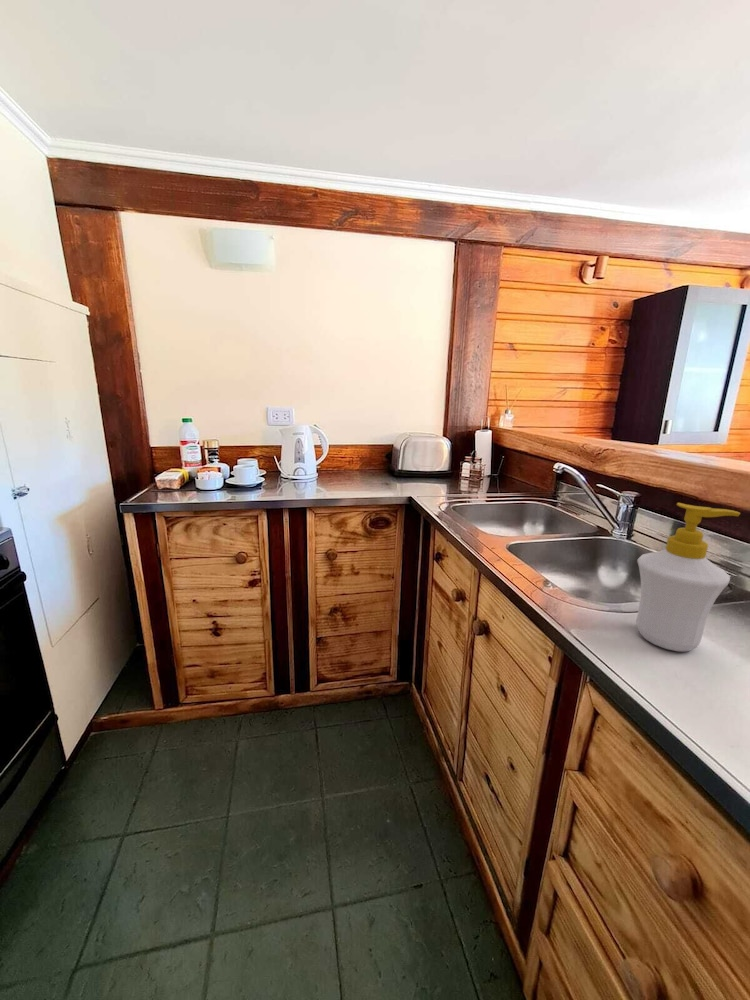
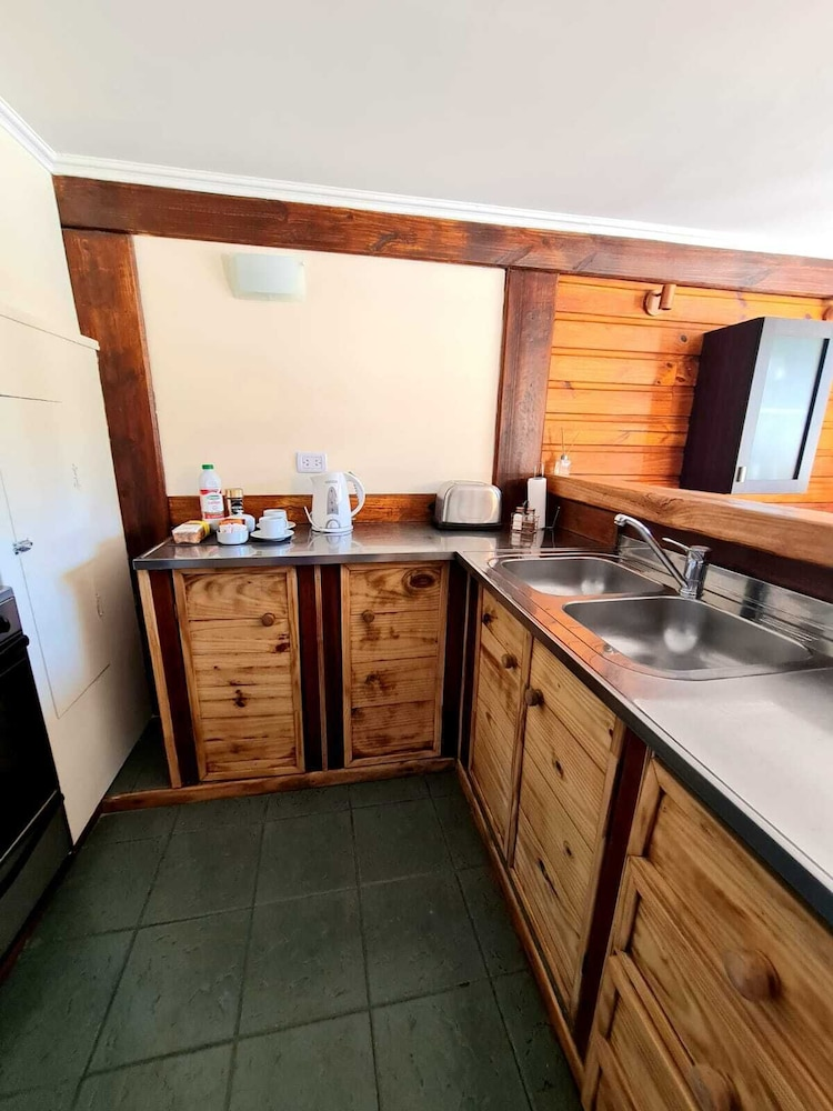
- soap bottle [635,502,741,652]
